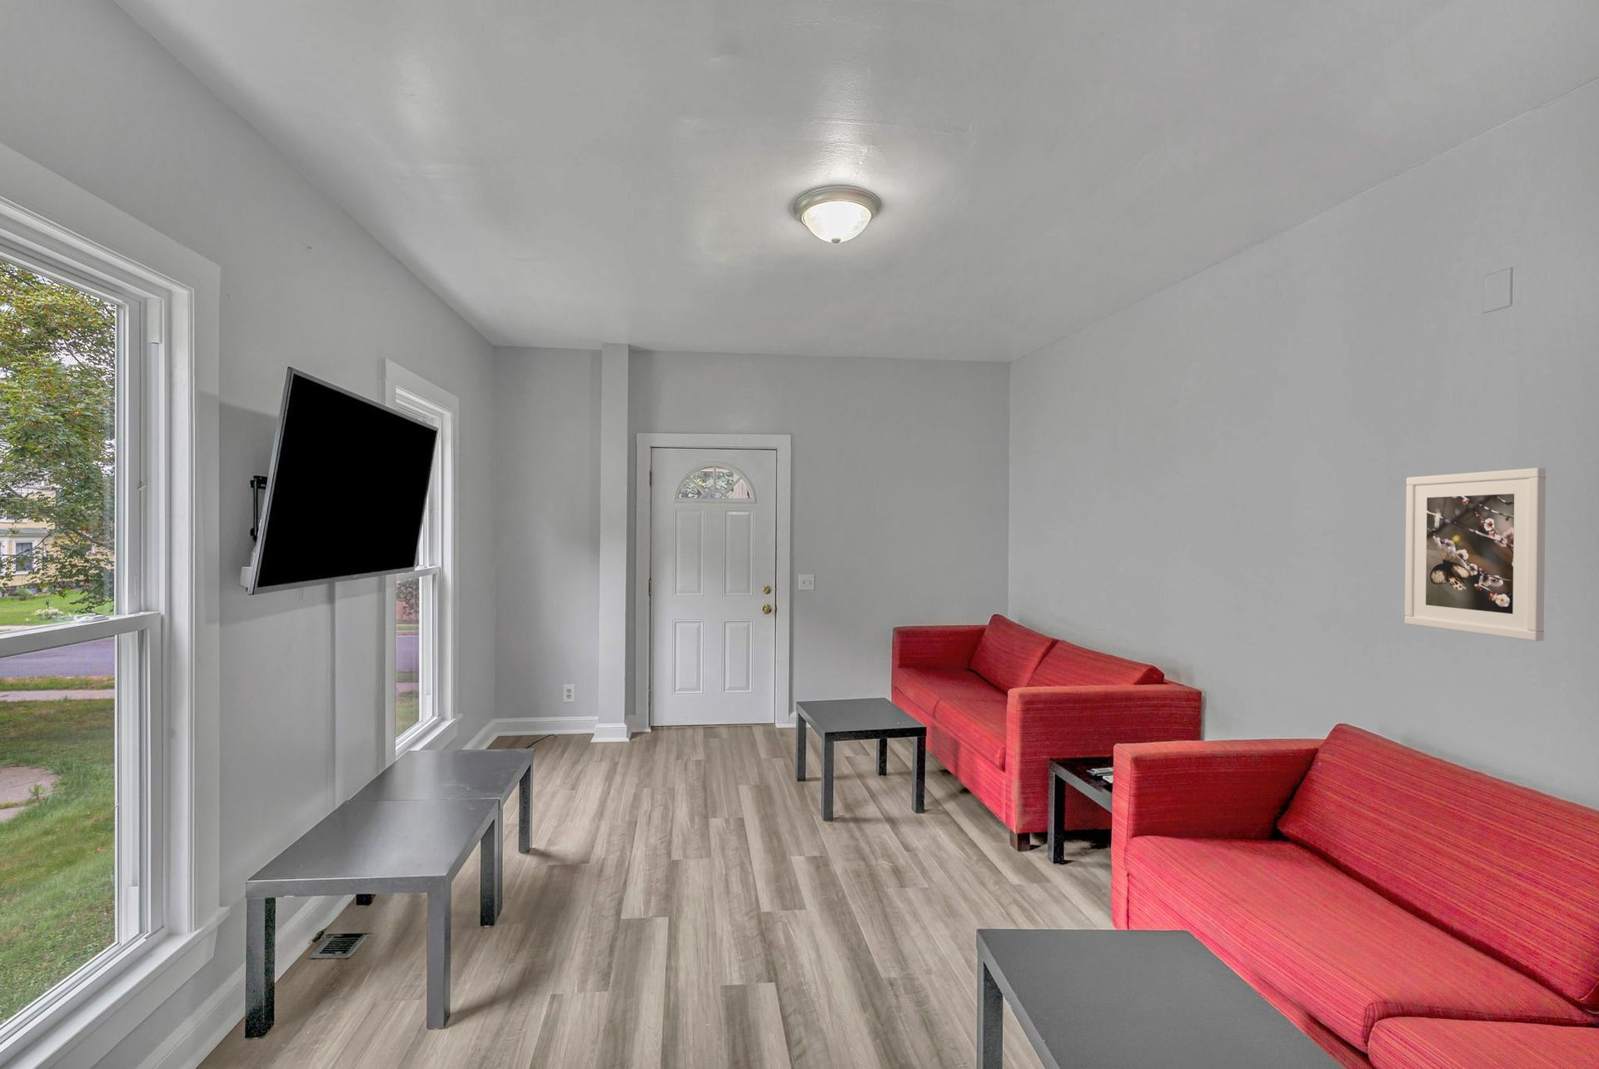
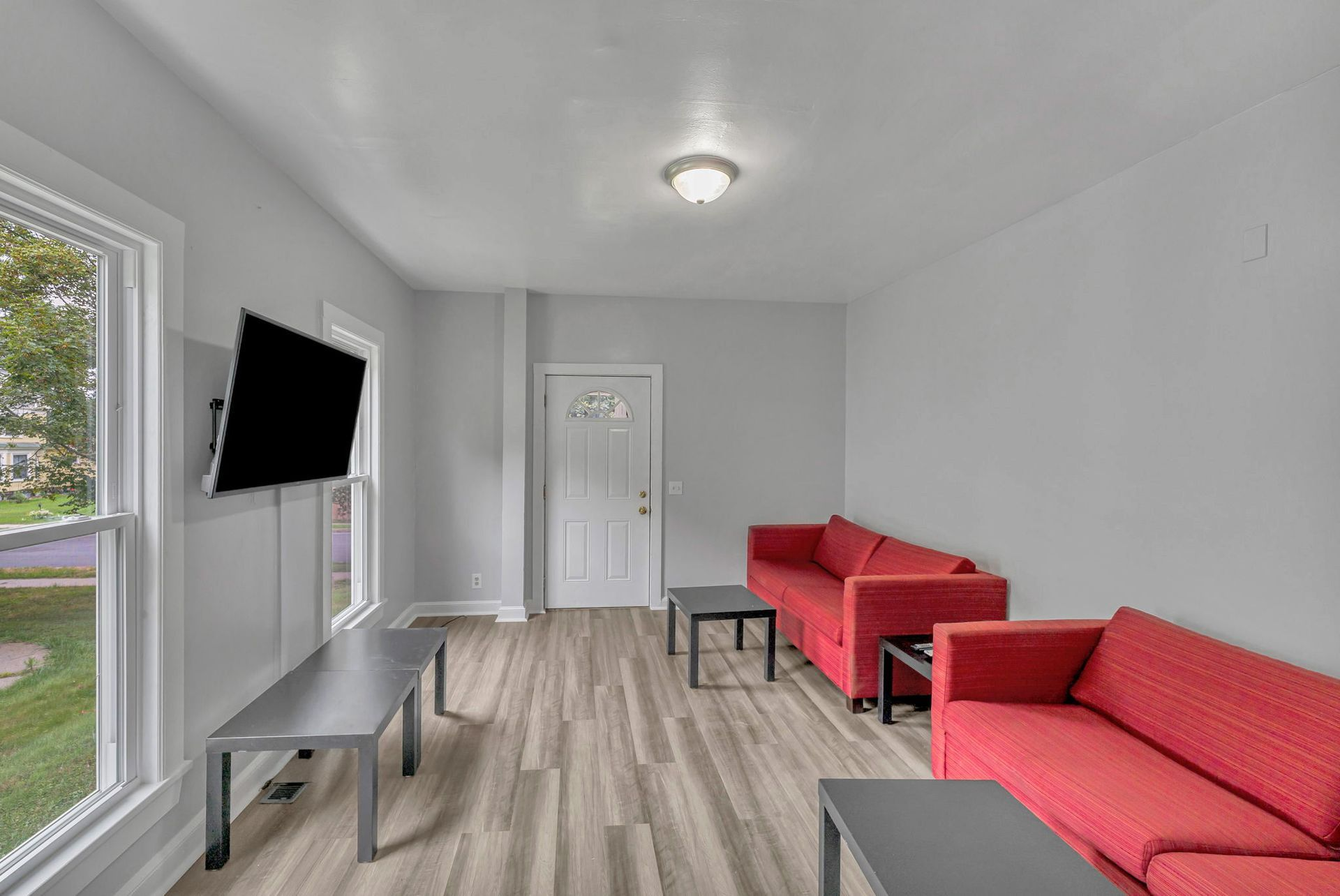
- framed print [1404,466,1546,642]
